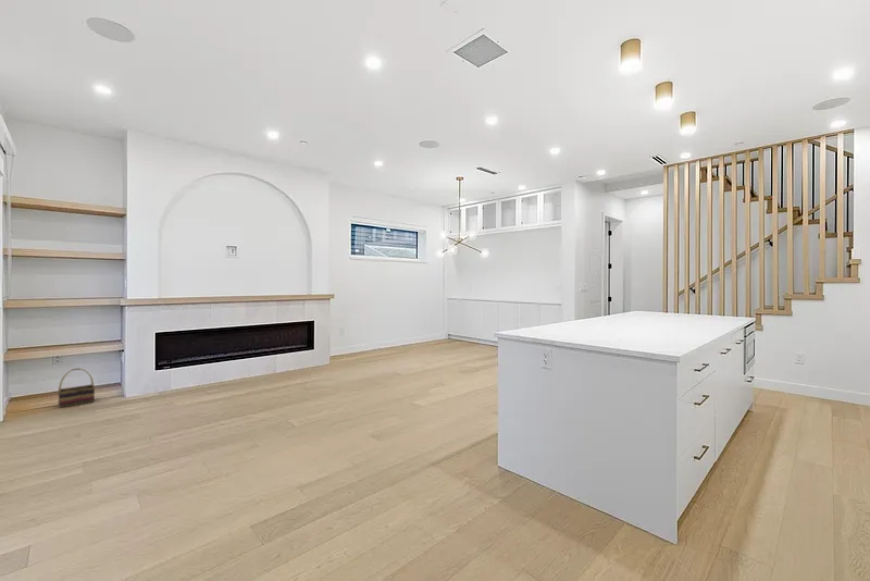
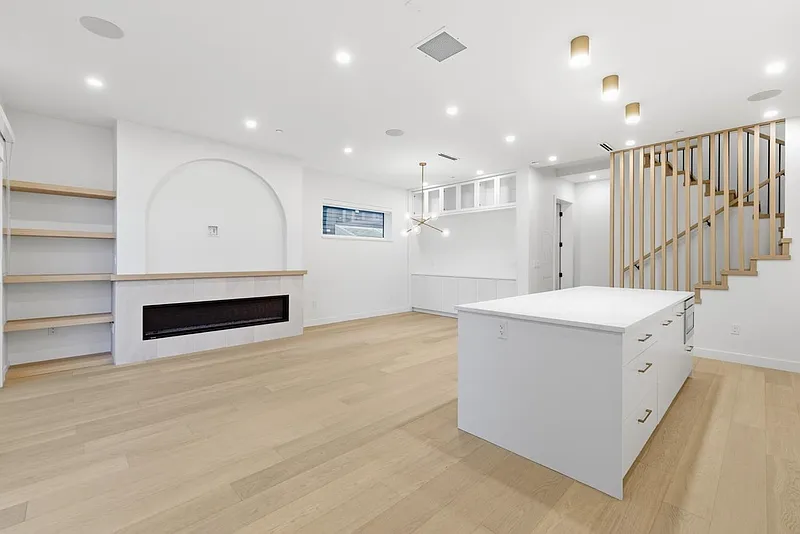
- basket [57,368,96,408]
